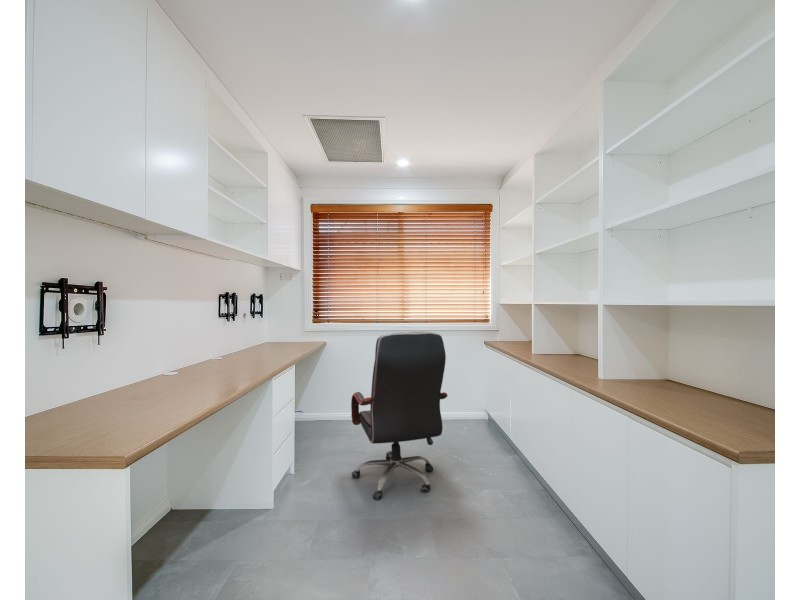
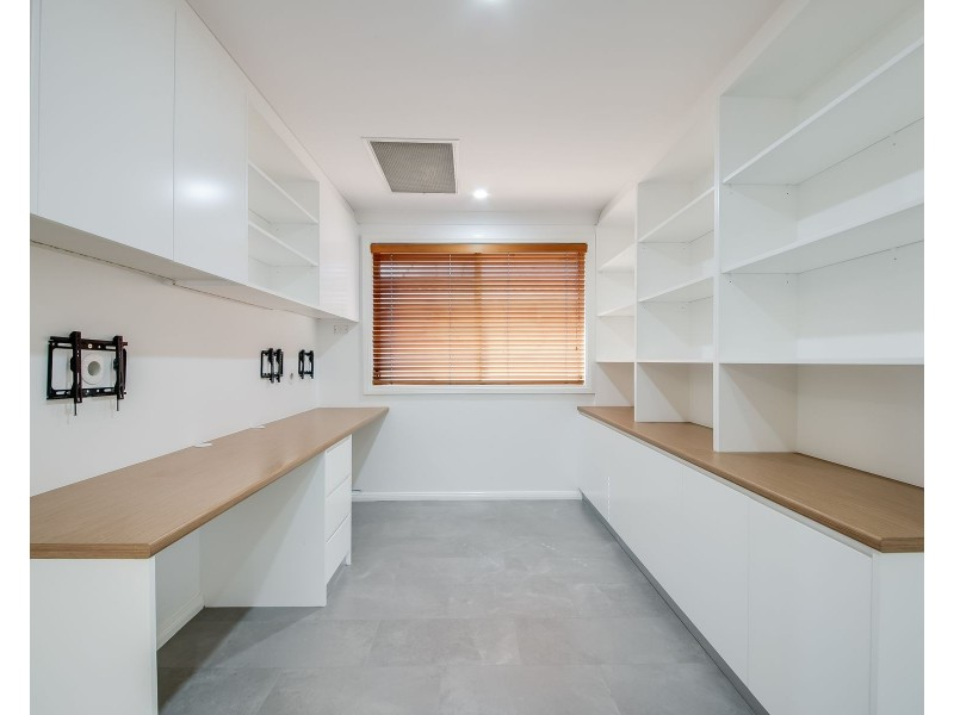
- office chair [350,331,448,501]
